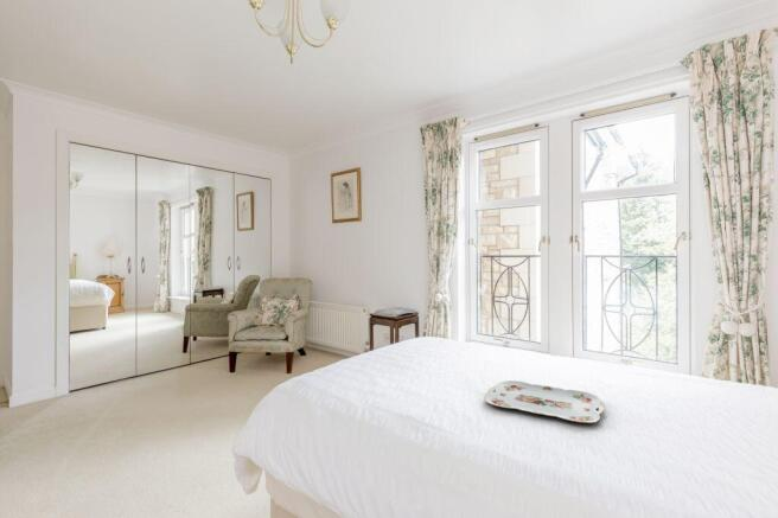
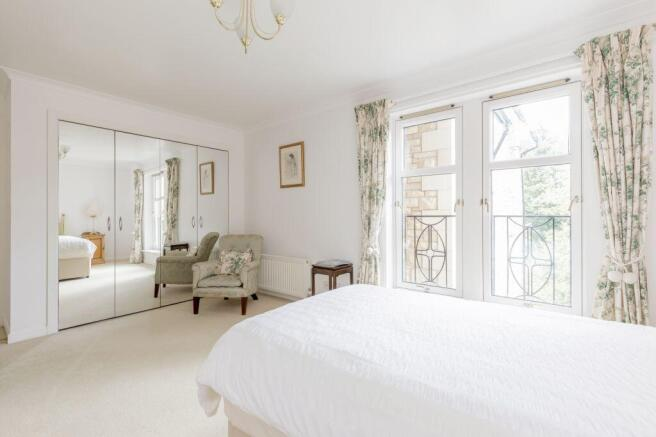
- serving tray [484,379,606,424]
